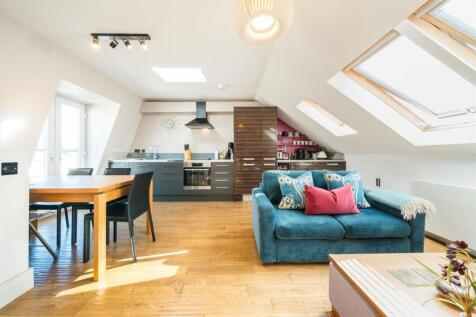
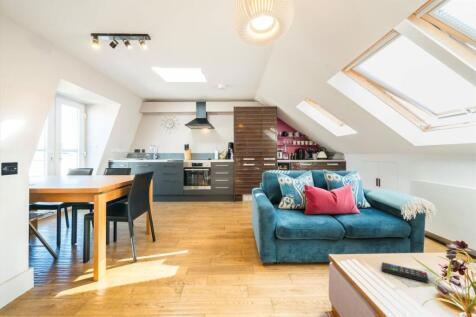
+ remote control [380,261,429,284]
